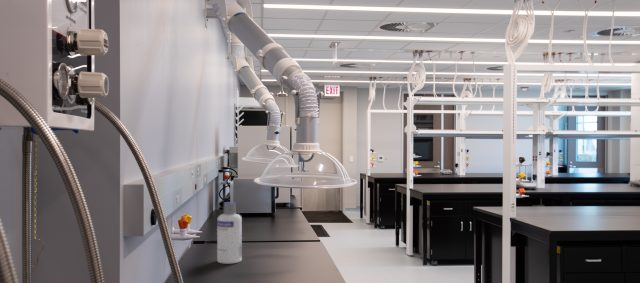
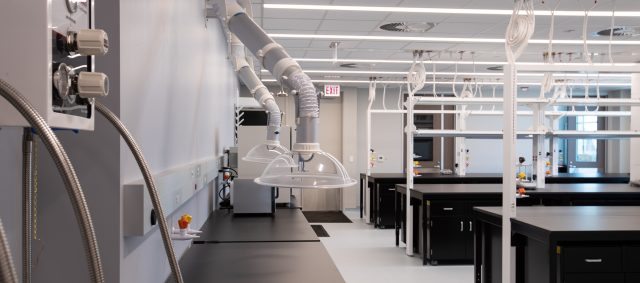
- screw cap bottle [216,201,243,265]
